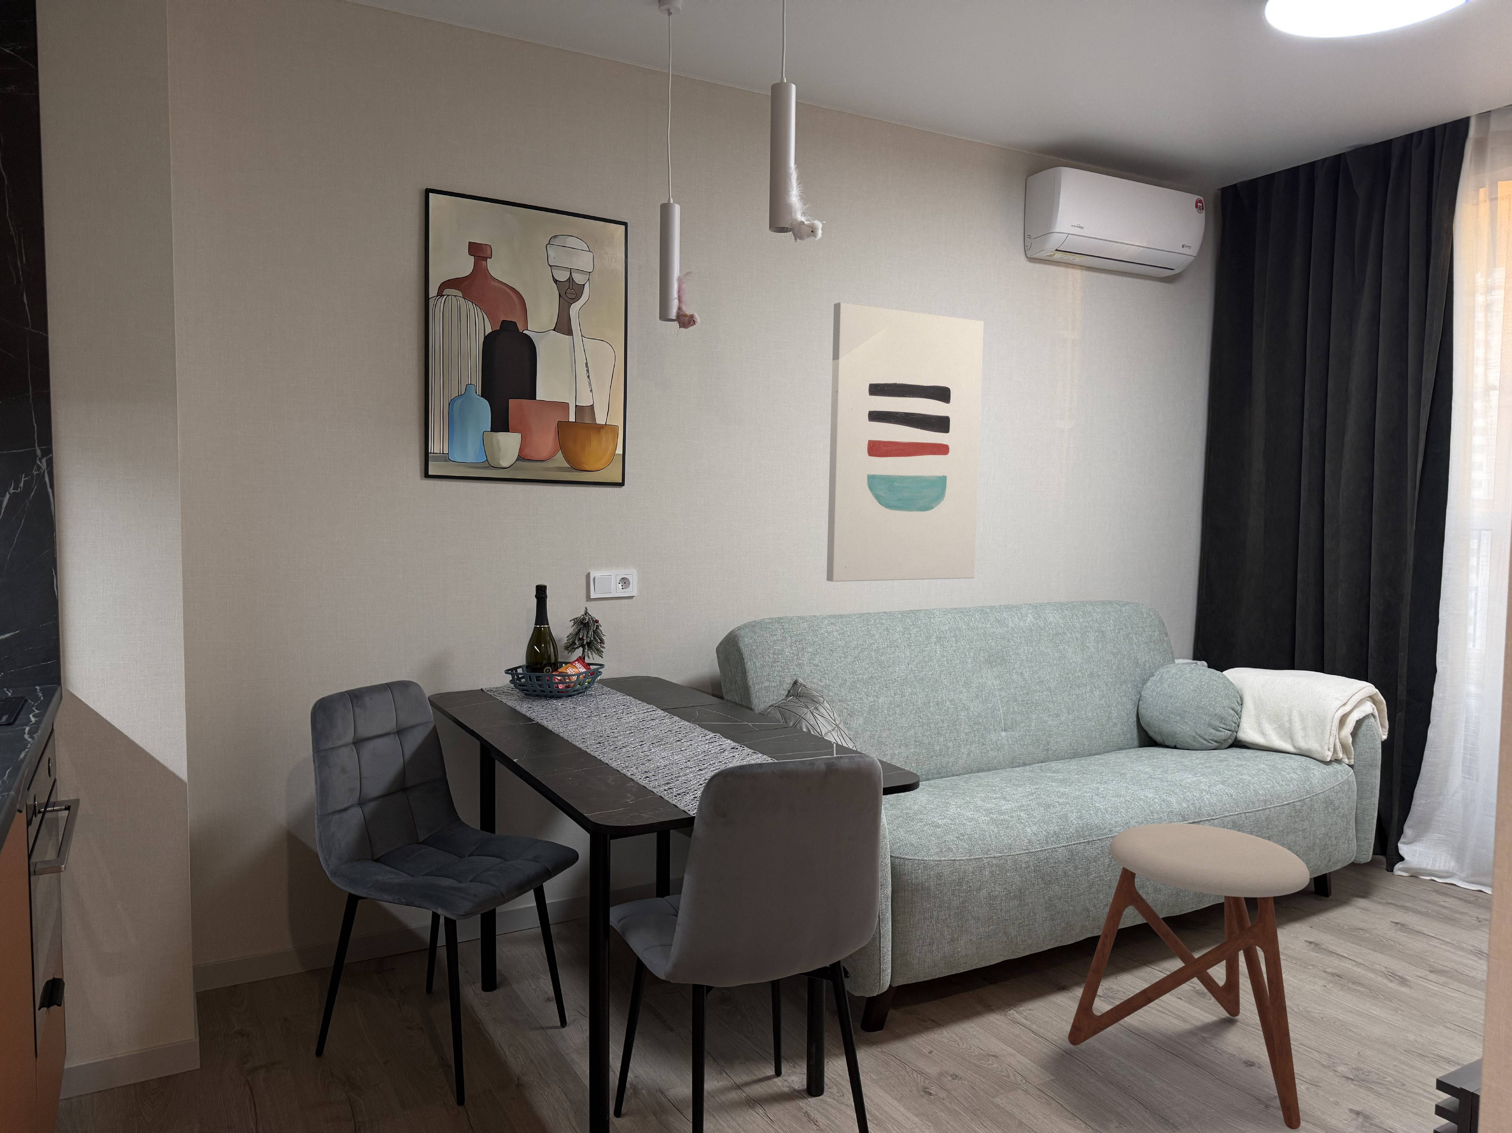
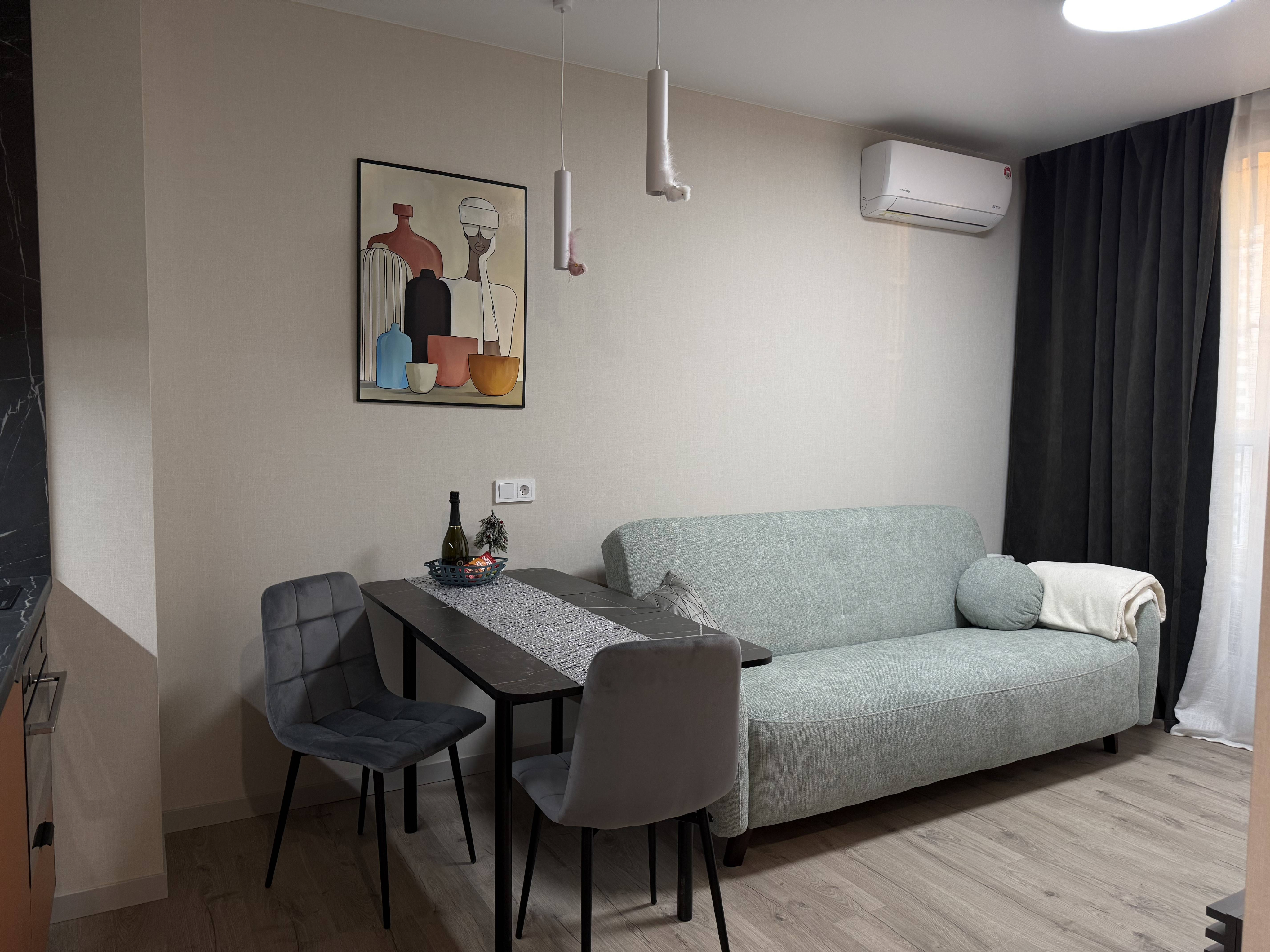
- stool [1068,822,1310,1129]
- wall art [826,302,983,582]
